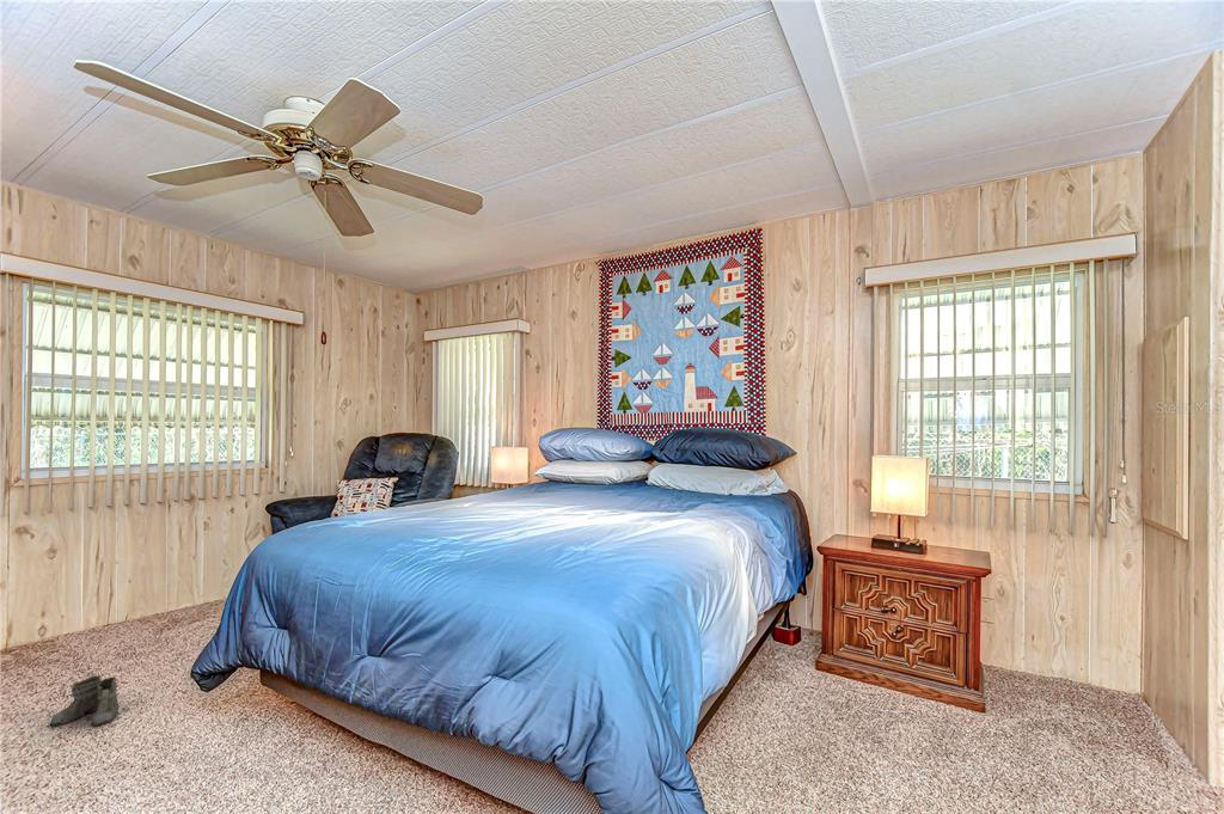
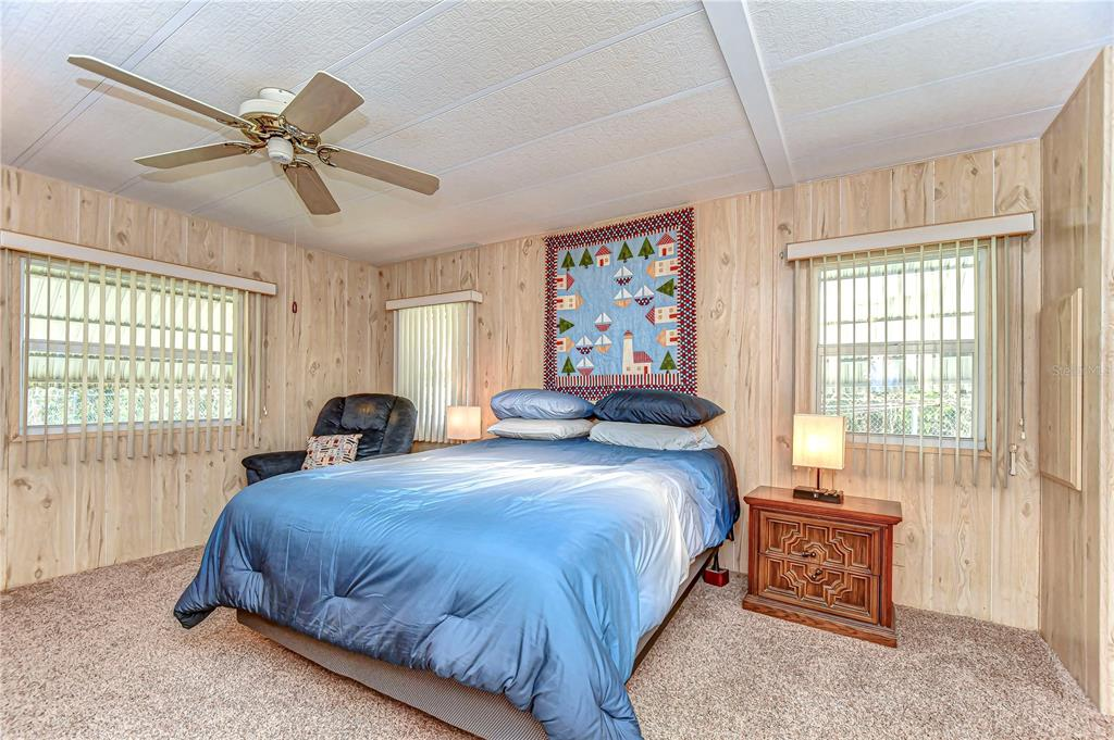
- boots [49,674,131,728]
